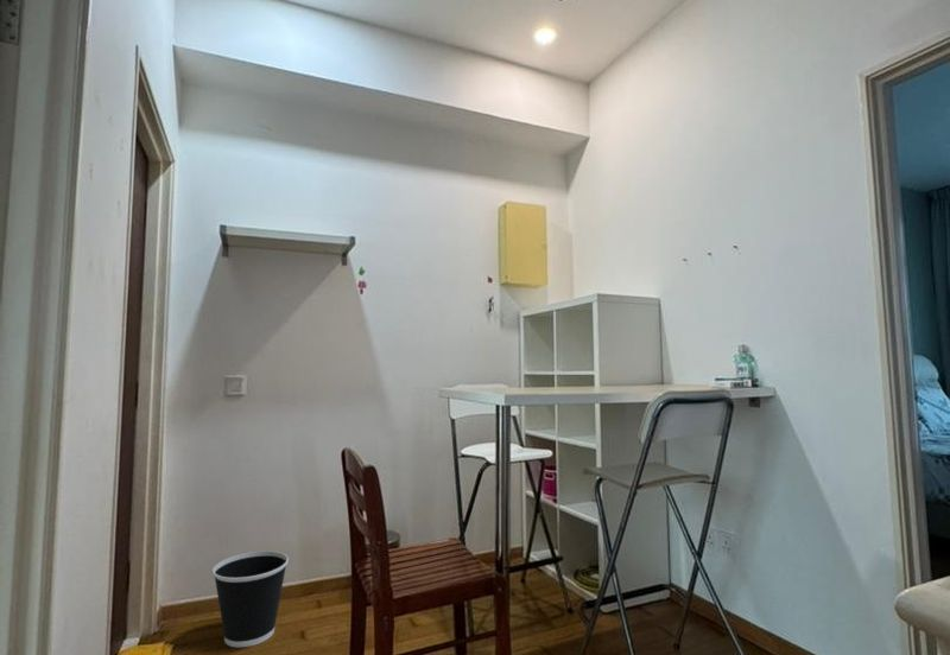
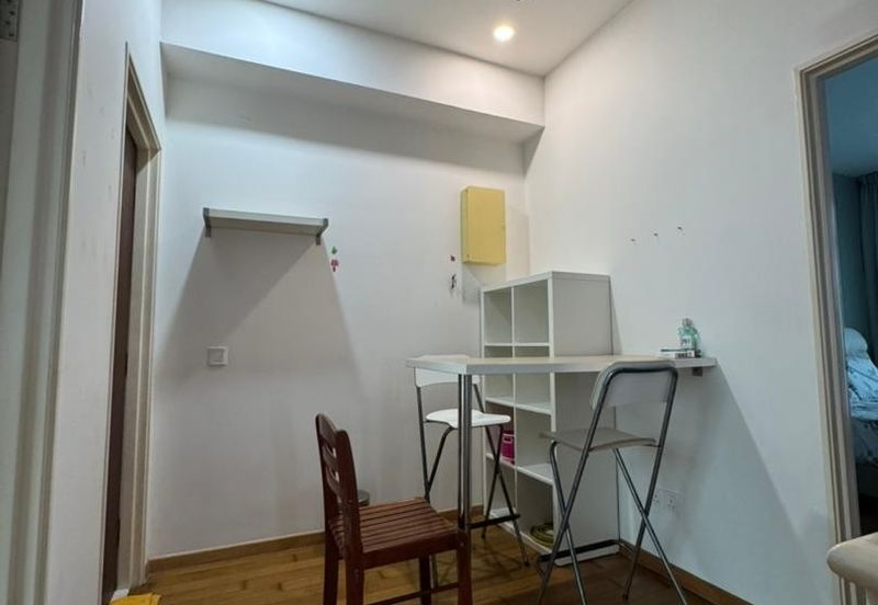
- wastebasket [211,549,290,648]
